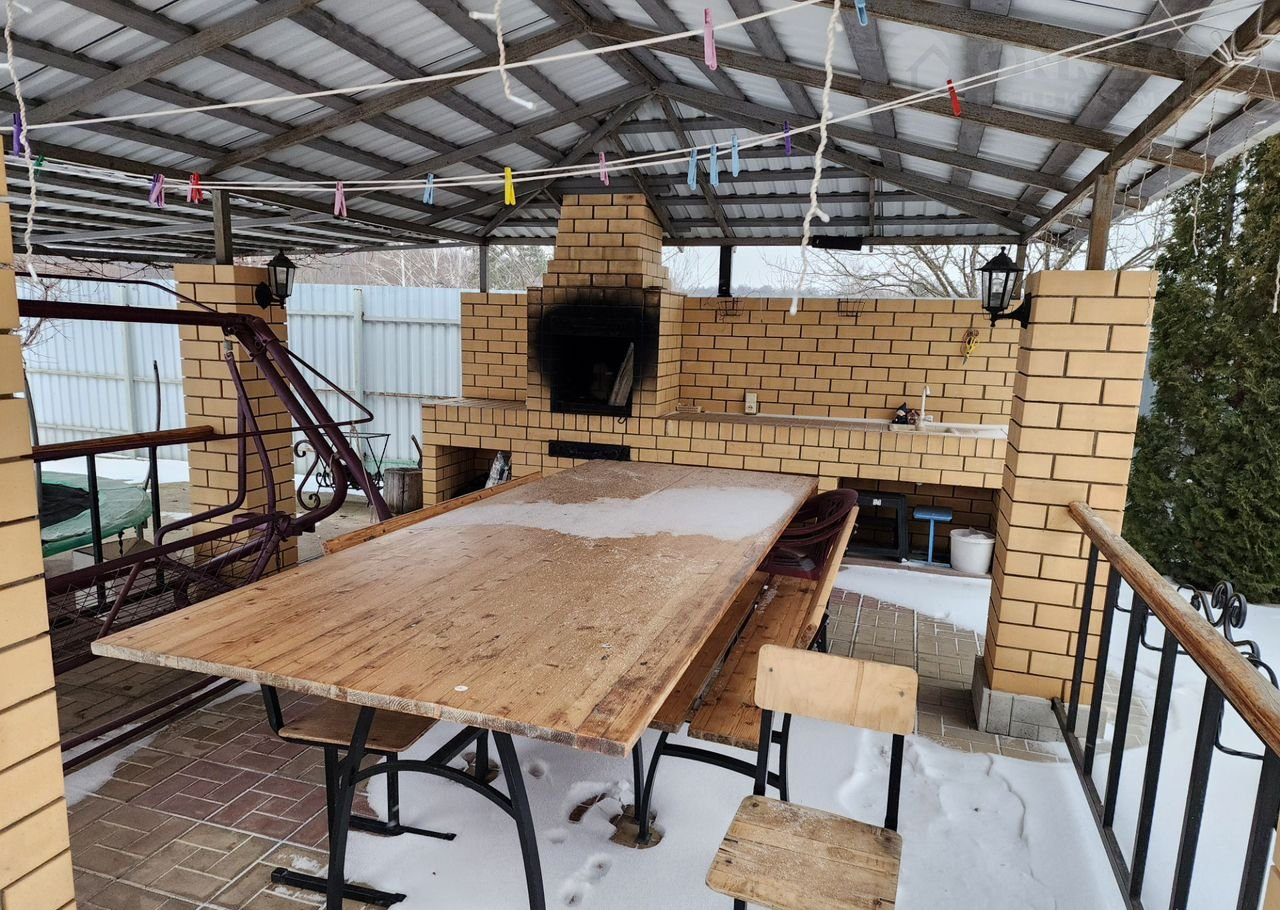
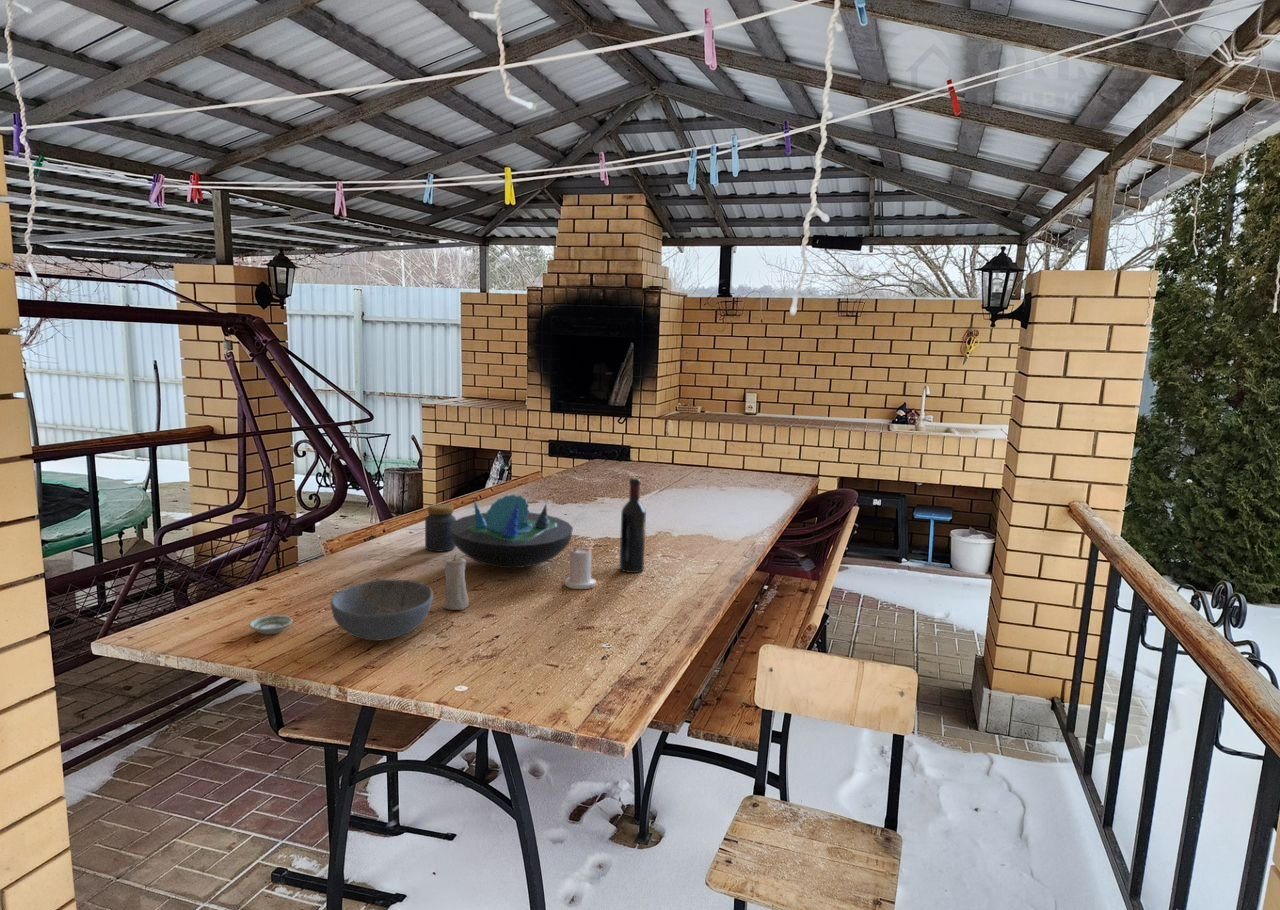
+ candle [564,544,597,590]
+ decorative bowl [449,493,574,569]
+ saucer [249,614,294,636]
+ jar [424,503,457,553]
+ wine bottle [618,477,647,574]
+ candle [442,554,470,611]
+ bowl [330,579,434,641]
